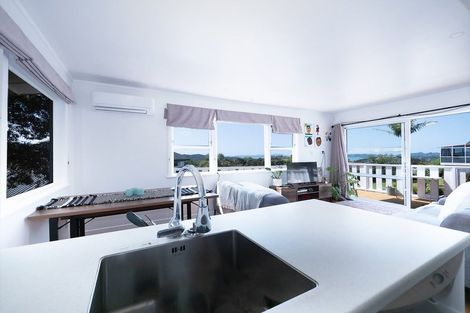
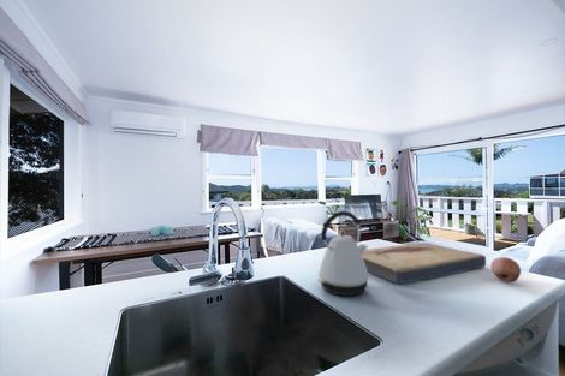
+ kettle [316,210,370,297]
+ fruit [489,256,522,284]
+ fish fossil [362,241,487,285]
